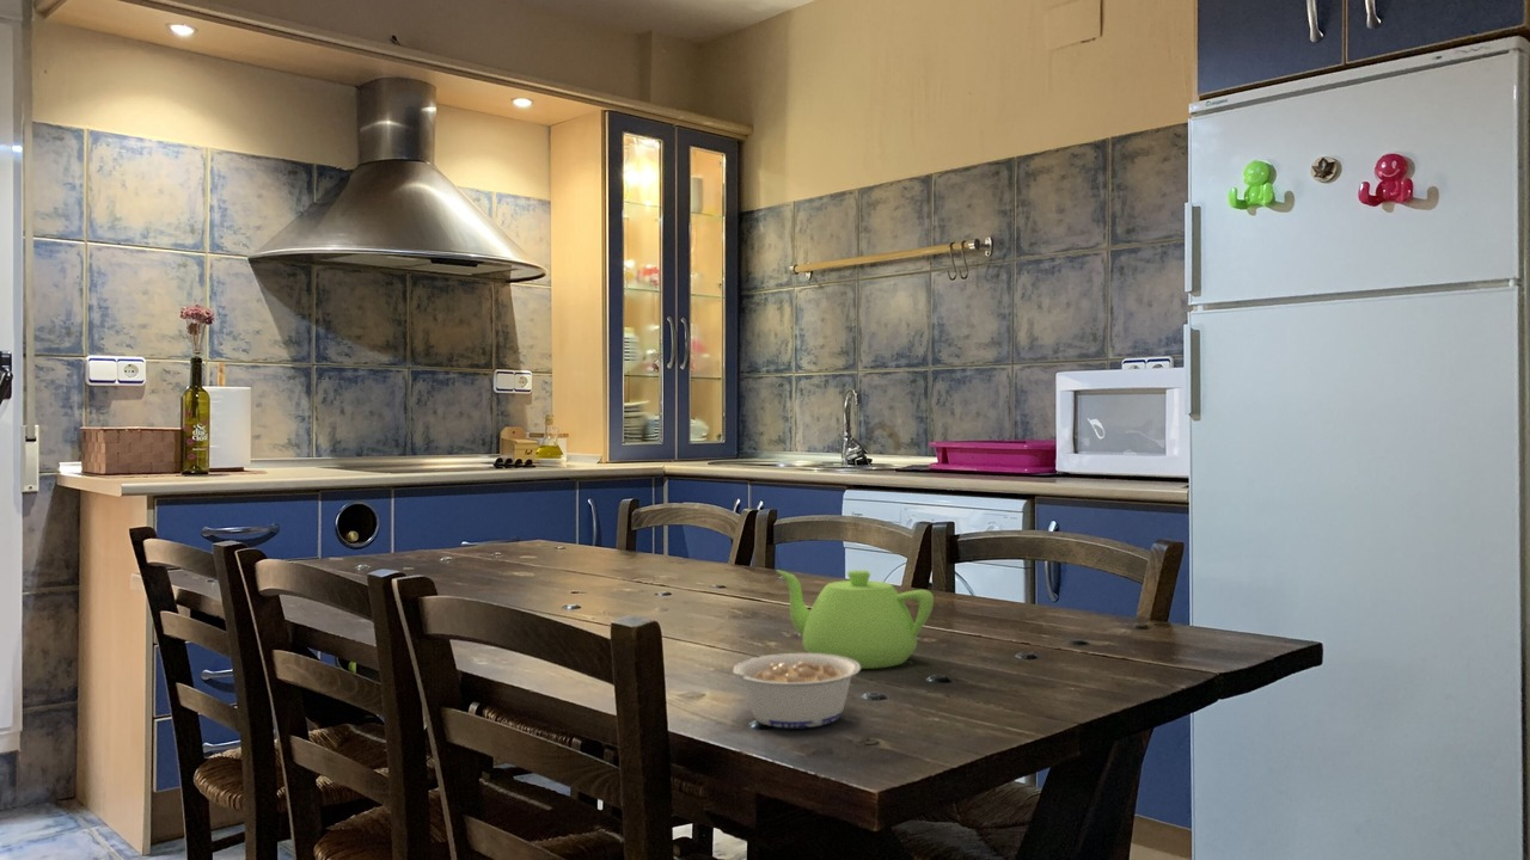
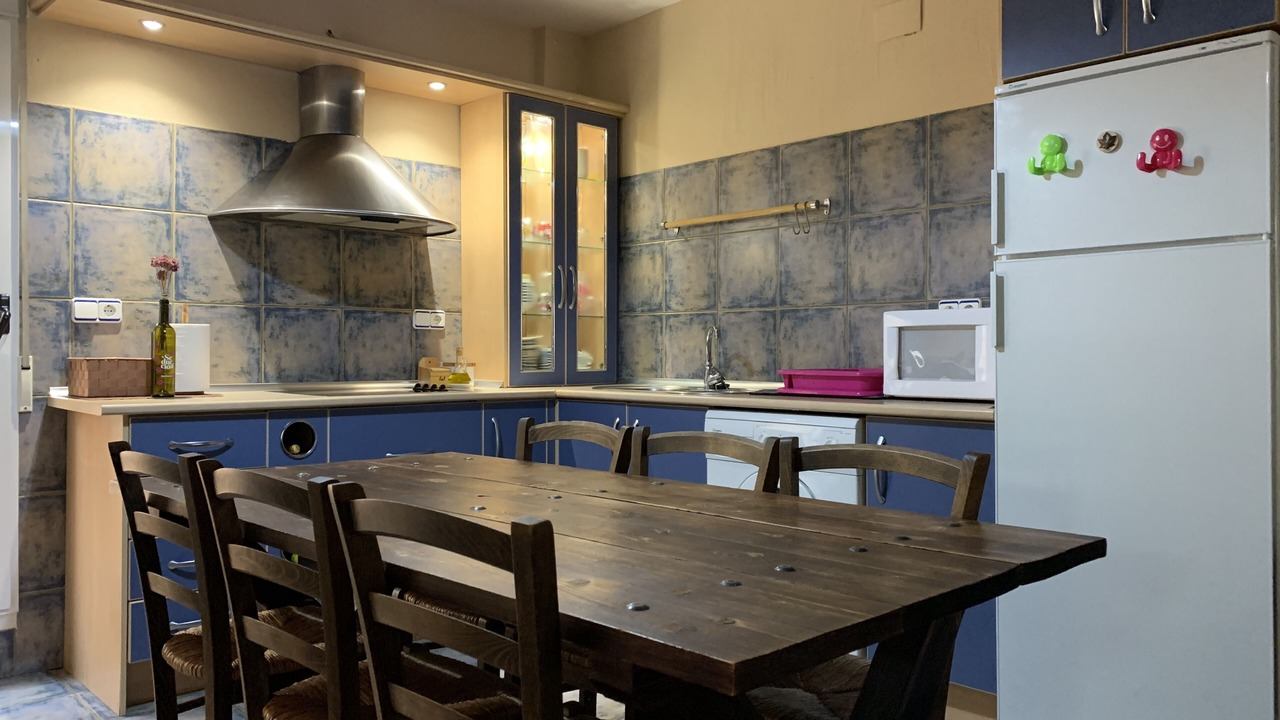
- legume [712,652,862,729]
- teapot [776,569,935,670]
